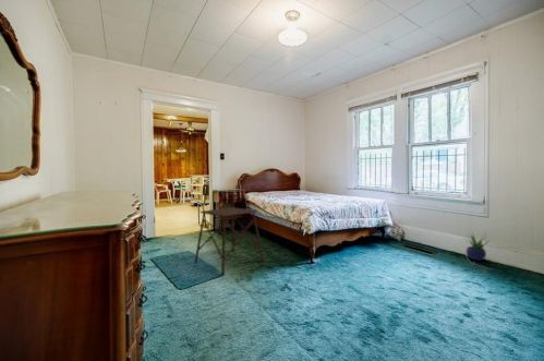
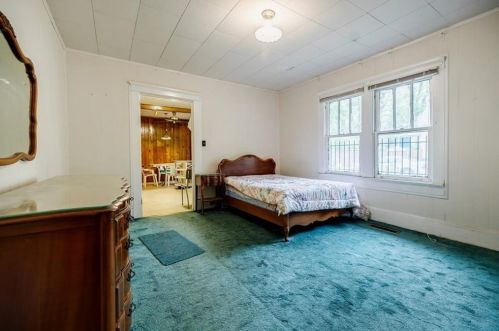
- potted plant [466,232,491,262]
- side table [193,206,265,277]
